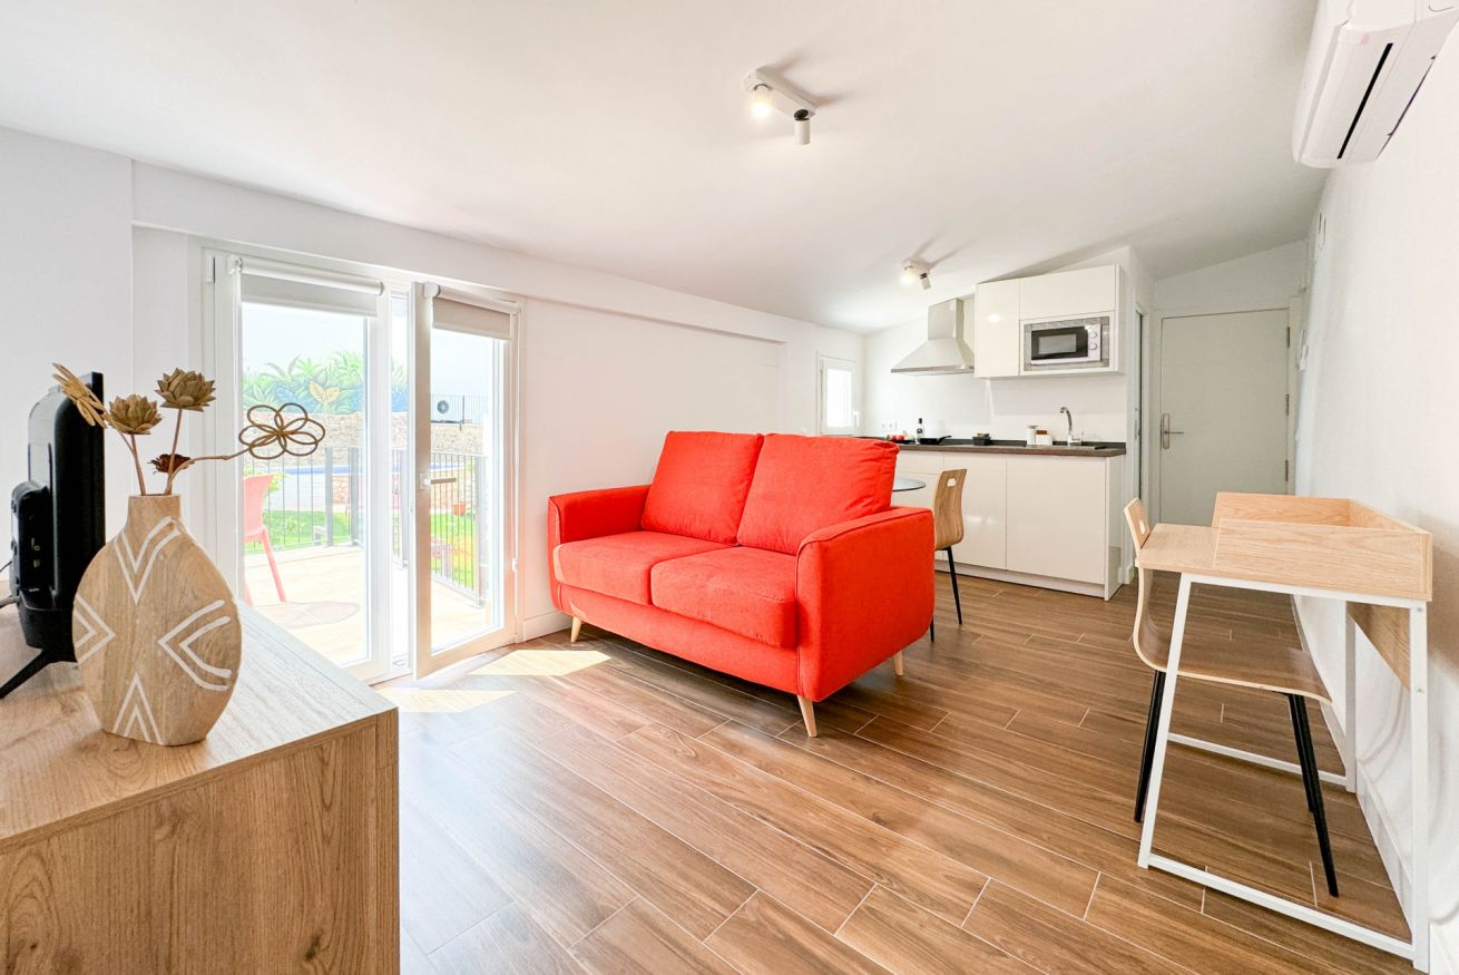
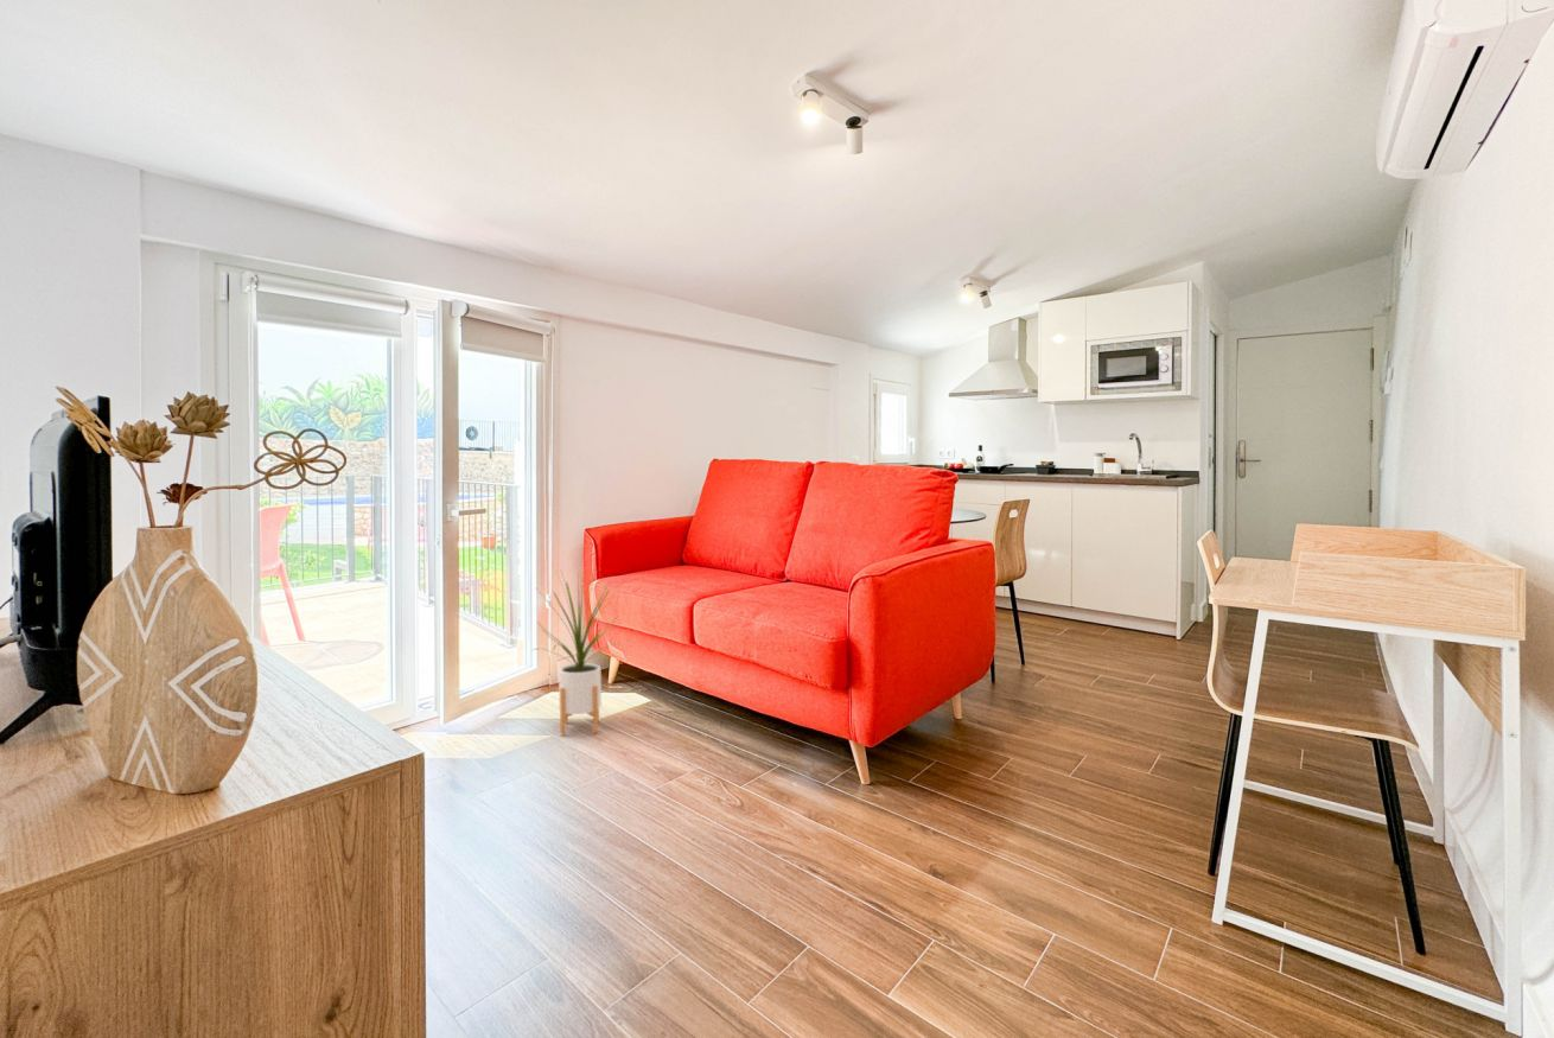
+ house plant [533,571,623,737]
